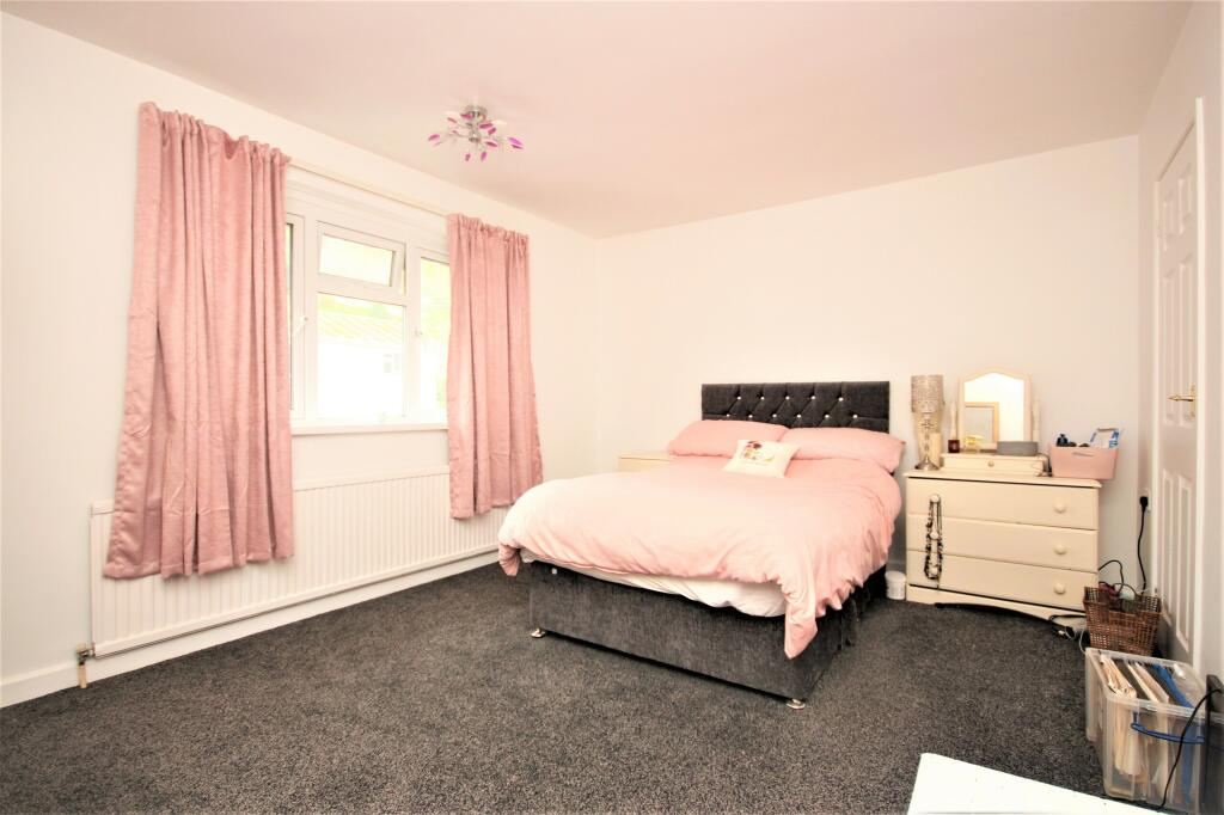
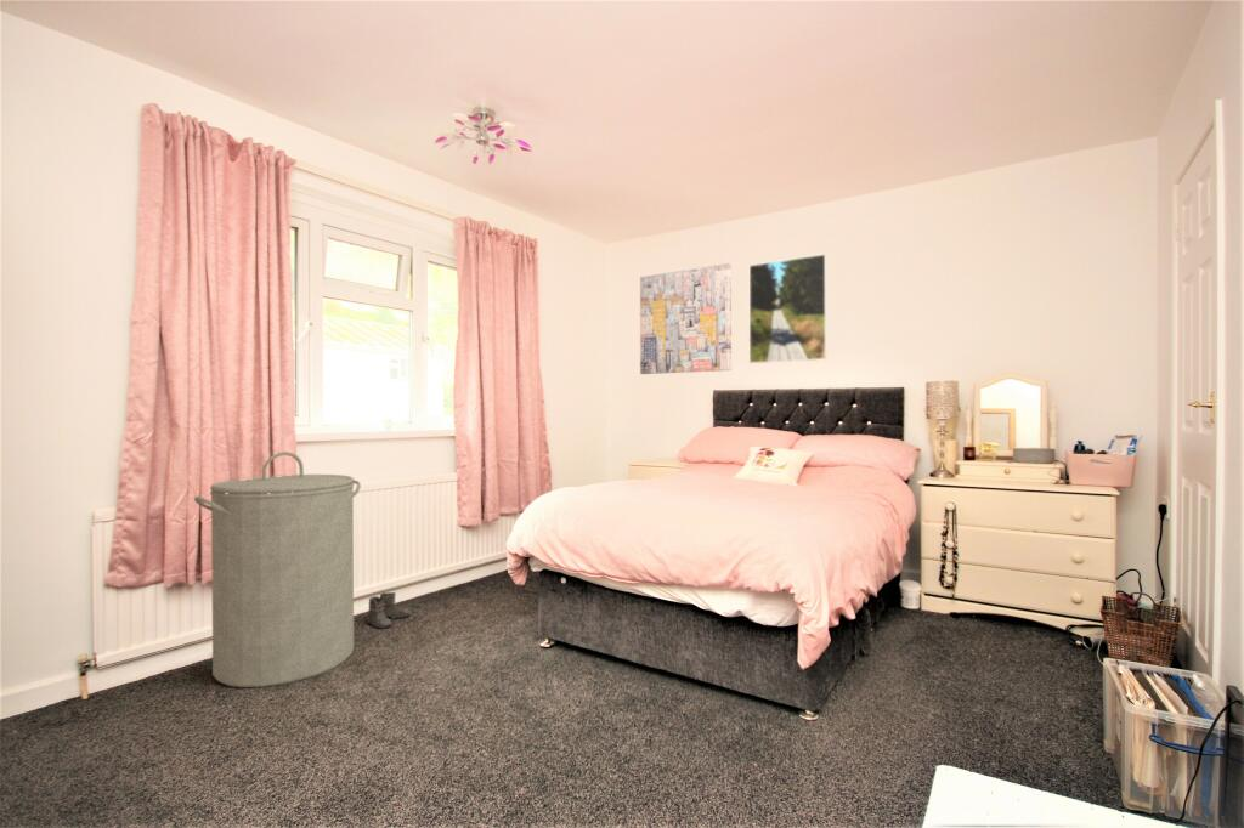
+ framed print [748,253,829,364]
+ laundry hamper [193,450,362,688]
+ boots [362,591,411,630]
+ wall art [639,262,733,375]
